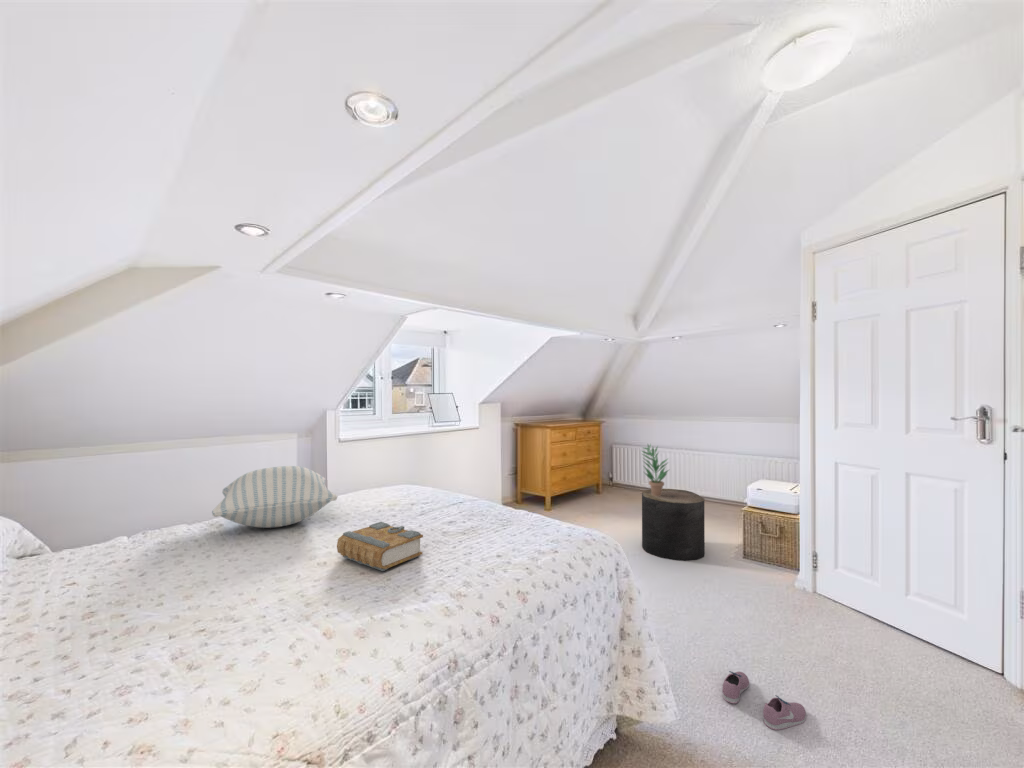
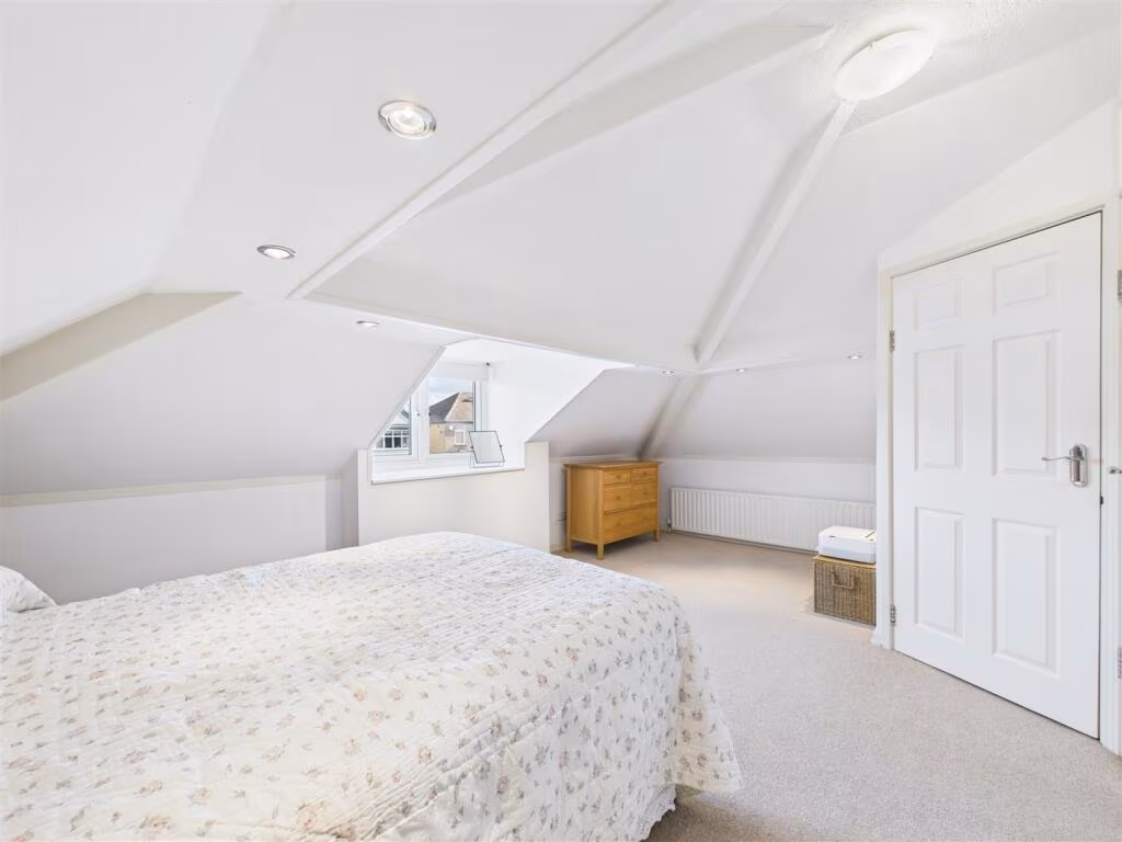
- stool [641,488,706,562]
- shoe [721,670,807,731]
- book [336,521,424,572]
- potted plant [641,443,670,496]
- pillow [211,465,338,529]
